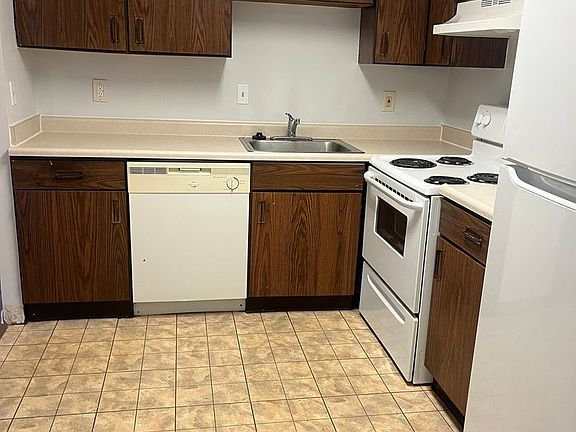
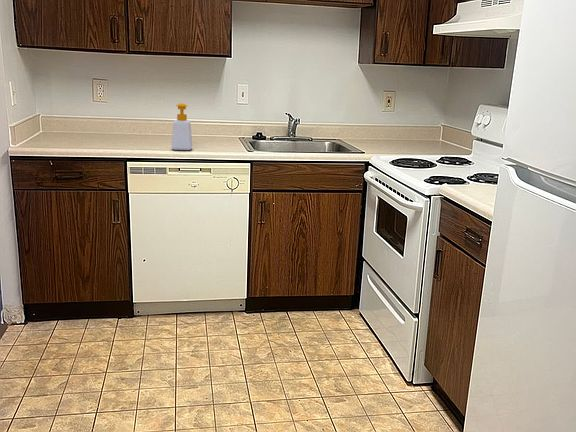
+ soap bottle [171,102,193,151]
